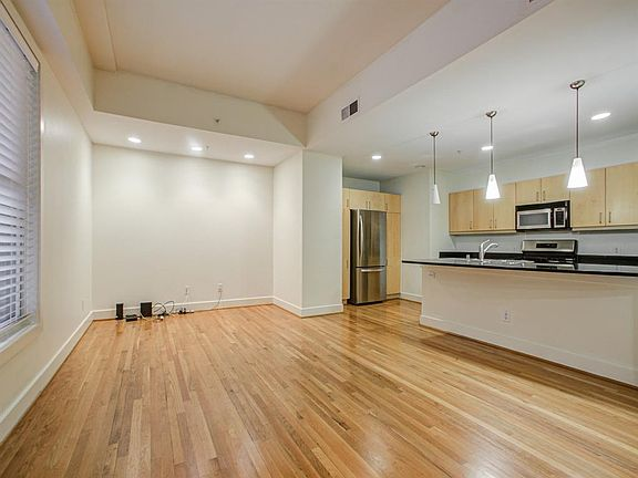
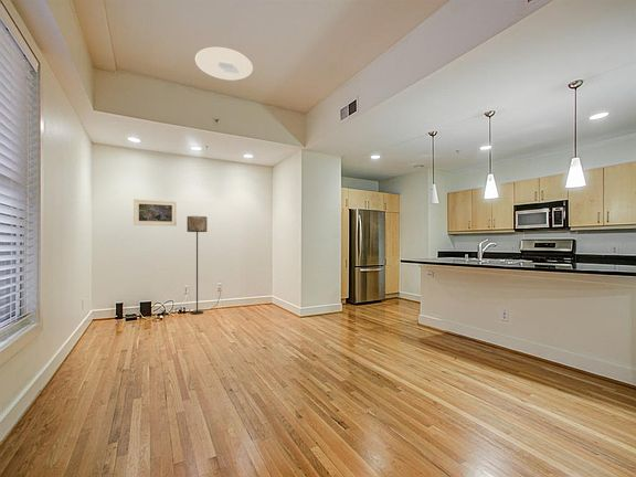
+ floor lamp [186,215,209,316]
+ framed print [132,199,178,227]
+ ceiling light [194,46,254,81]
